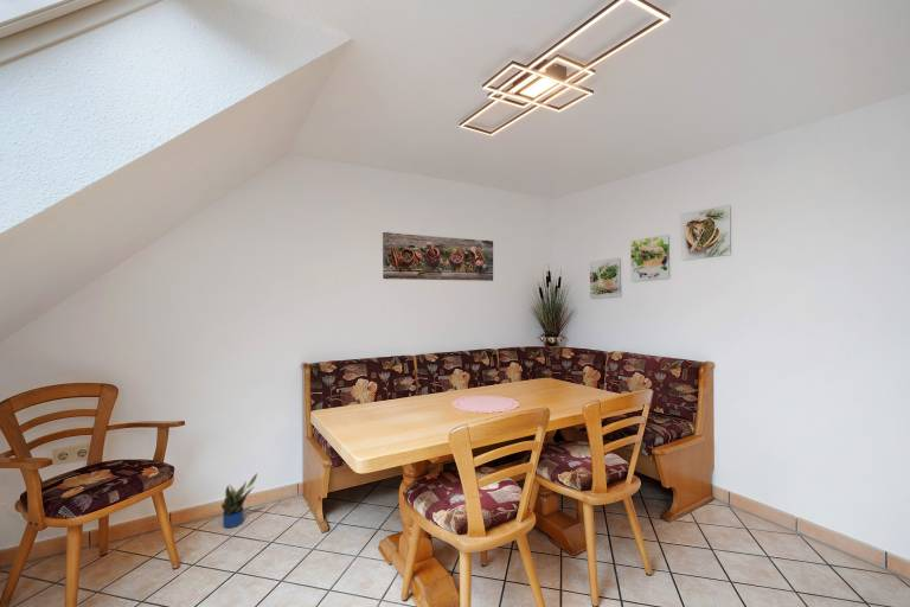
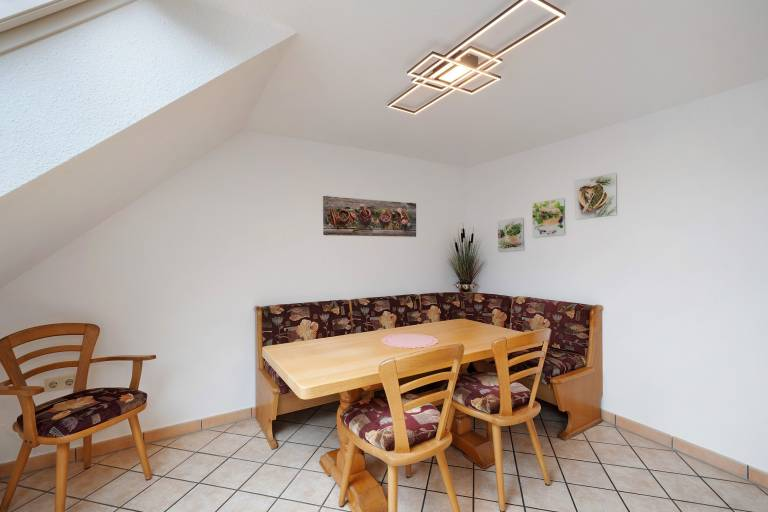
- potted plant [220,472,258,529]
